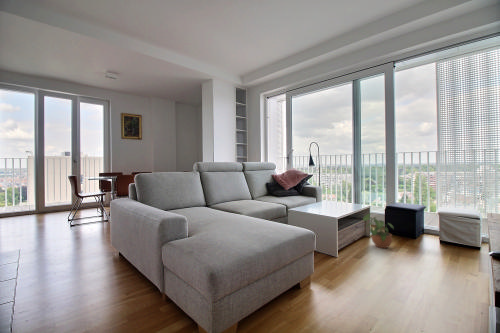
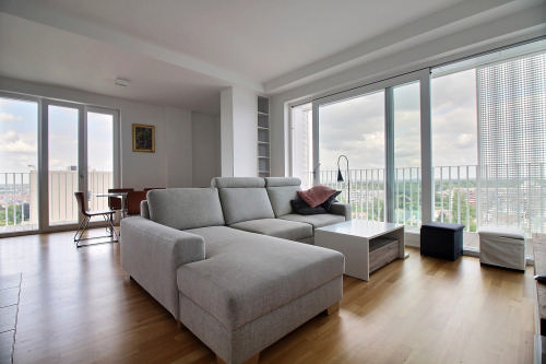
- potted plant [362,212,395,249]
